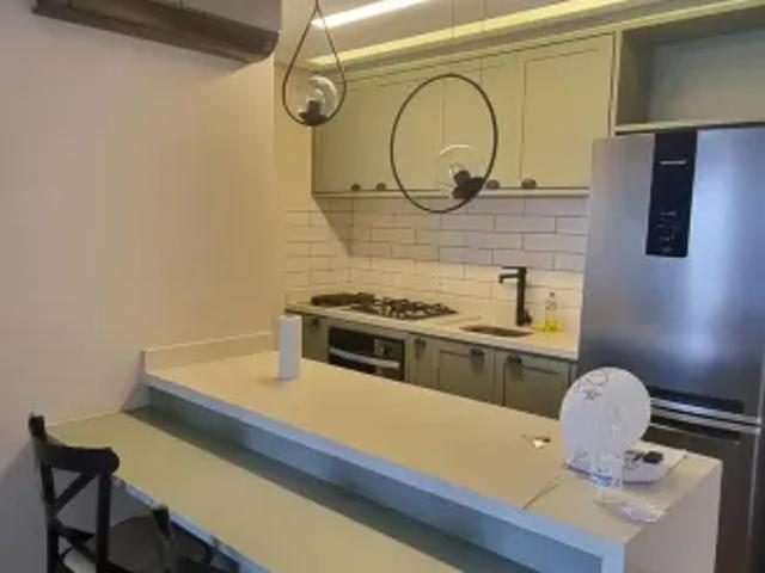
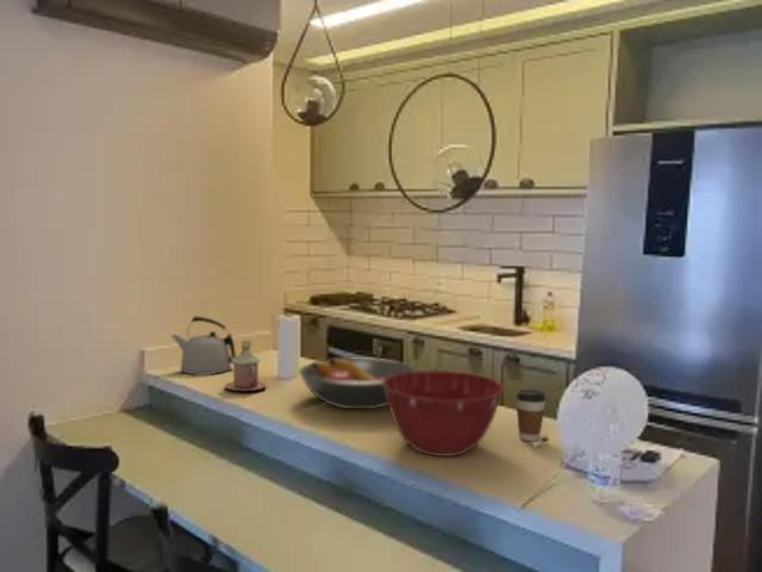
+ coffee cup [514,388,546,442]
+ fruit bowl [298,358,420,410]
+ mixing bowl [382,369,505,458]
+ mug [224,340,268,392]
+ kettle [170,315,237,377]
